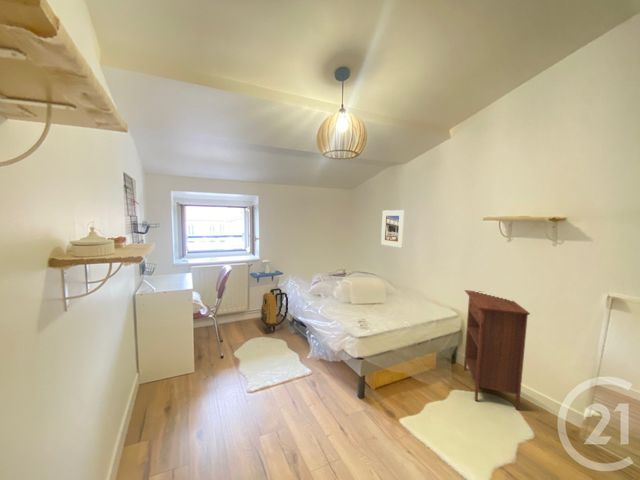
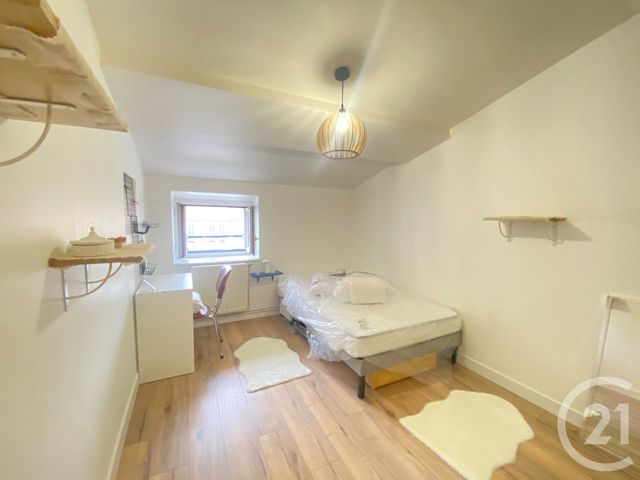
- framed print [380,209,406,249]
- nightstand [463,289,531,411]
- backpack [260,287,289,332]
